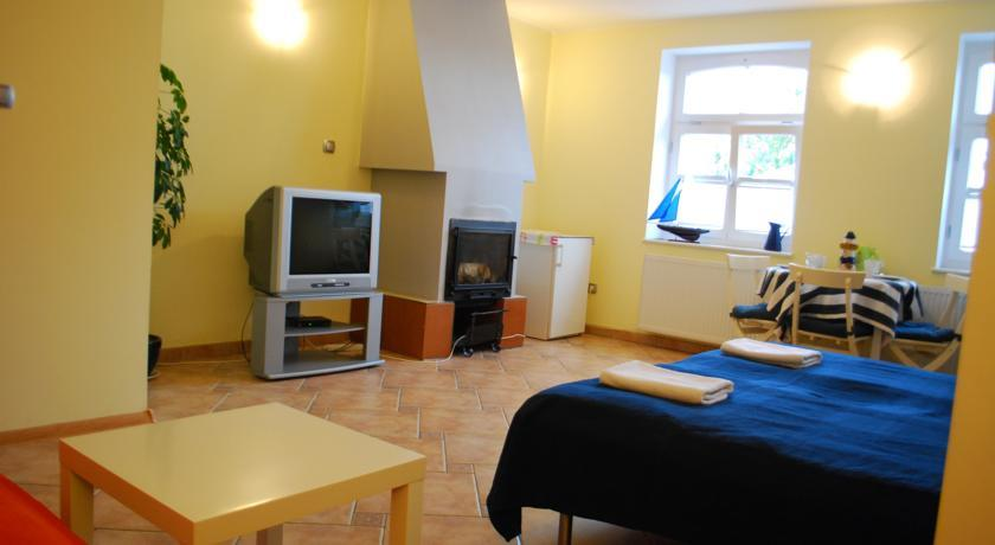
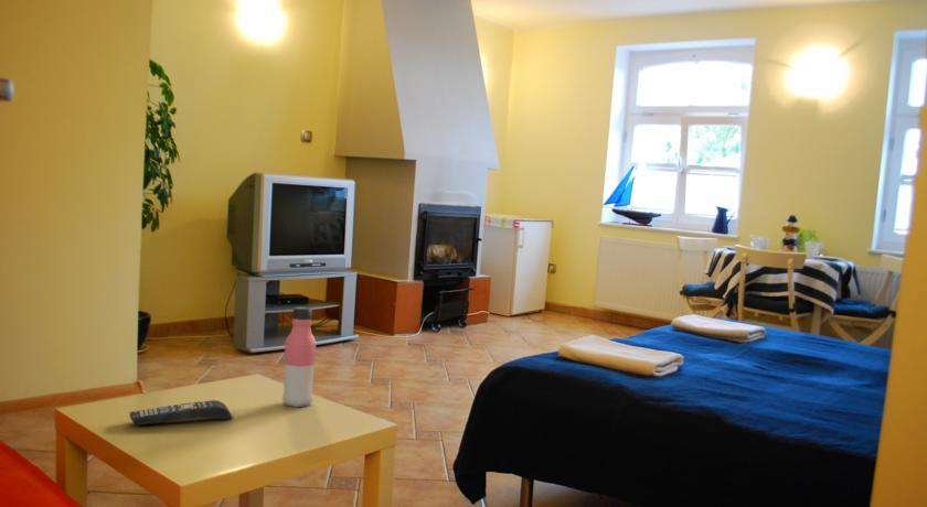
+ water bottle [281,305,317,409]
+ remote control [129,399,233,427]
